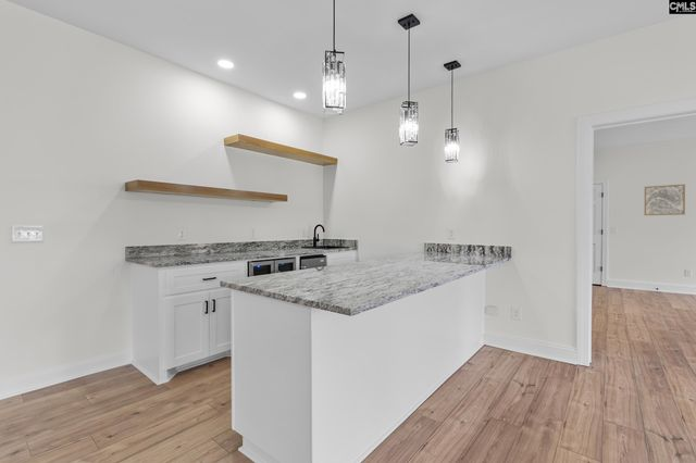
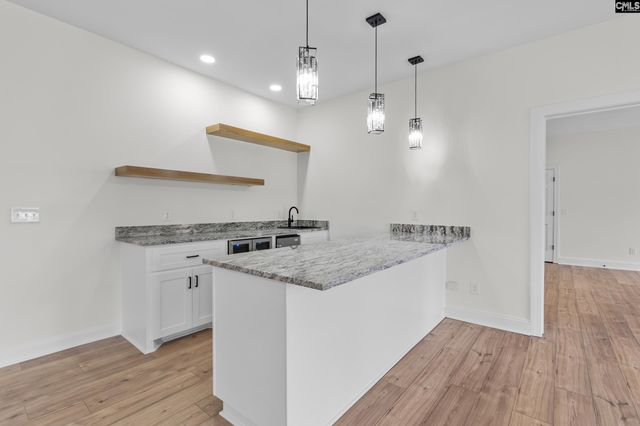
- wall art [643,184,686,216]
